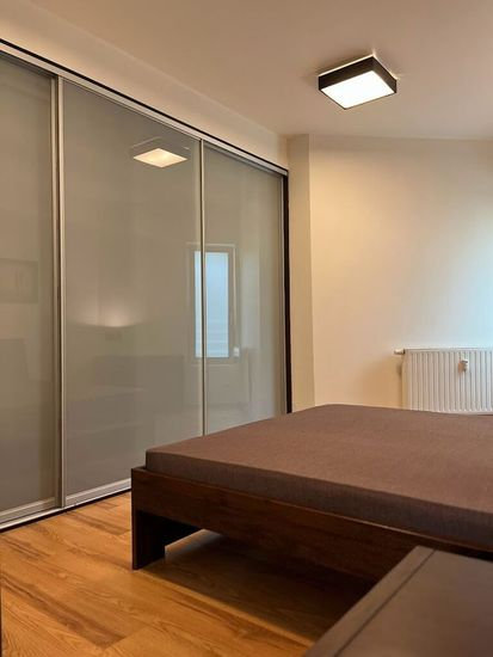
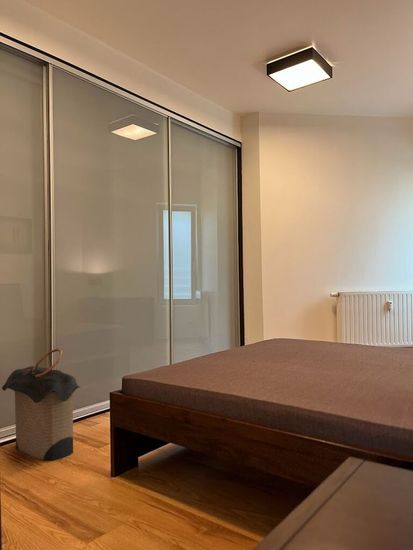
+ laundry hamper [1,347,81,462]
